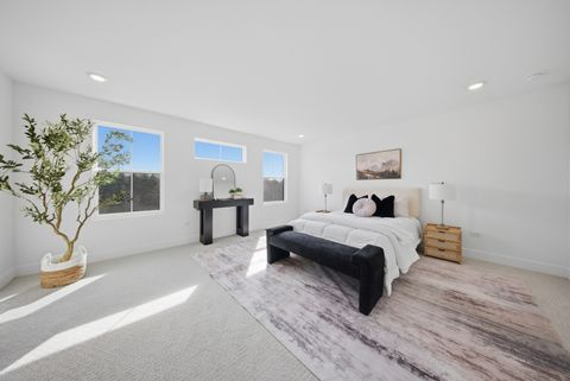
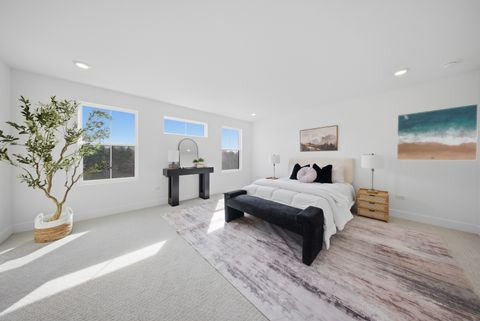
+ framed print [396,103,479,161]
